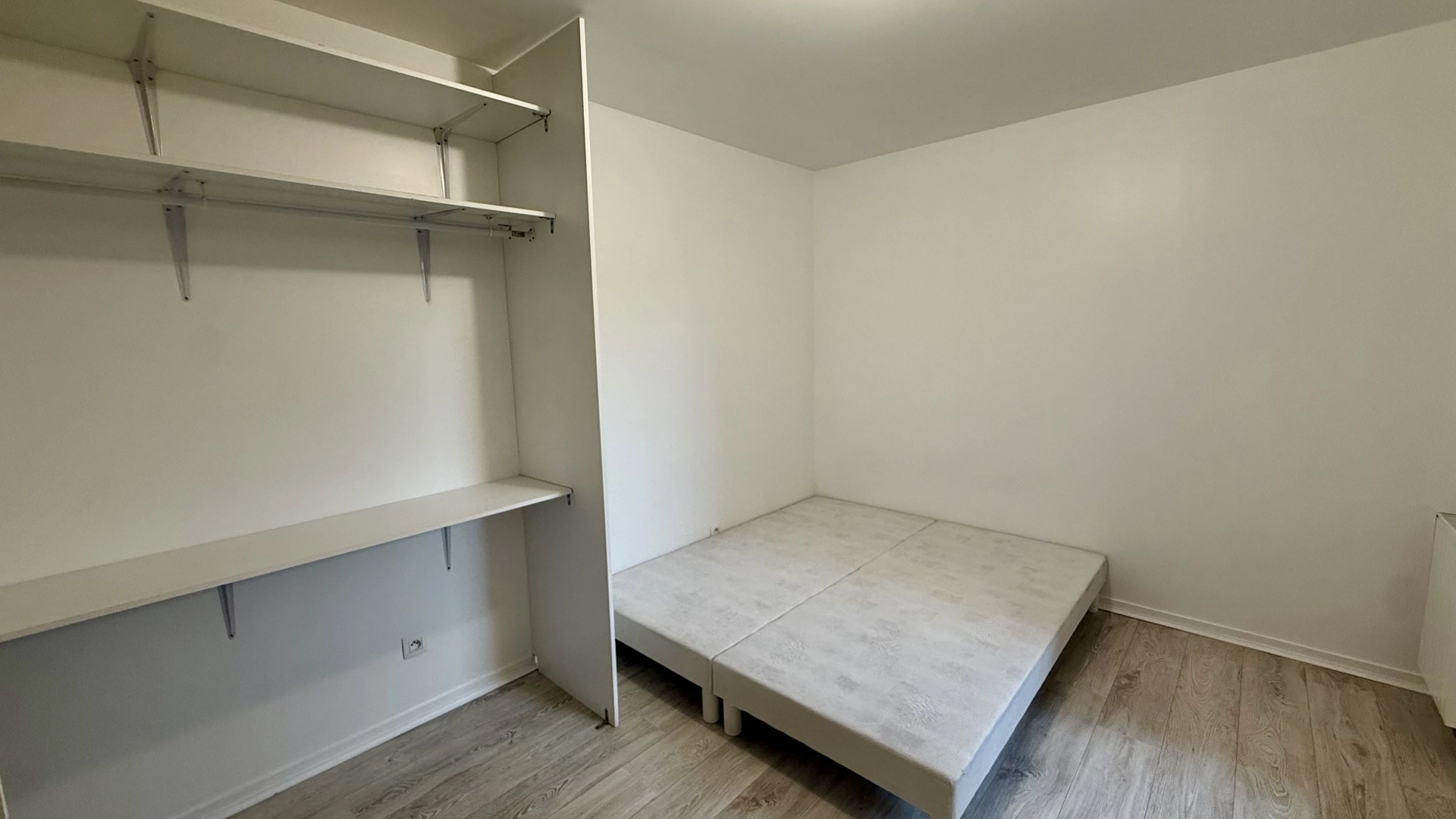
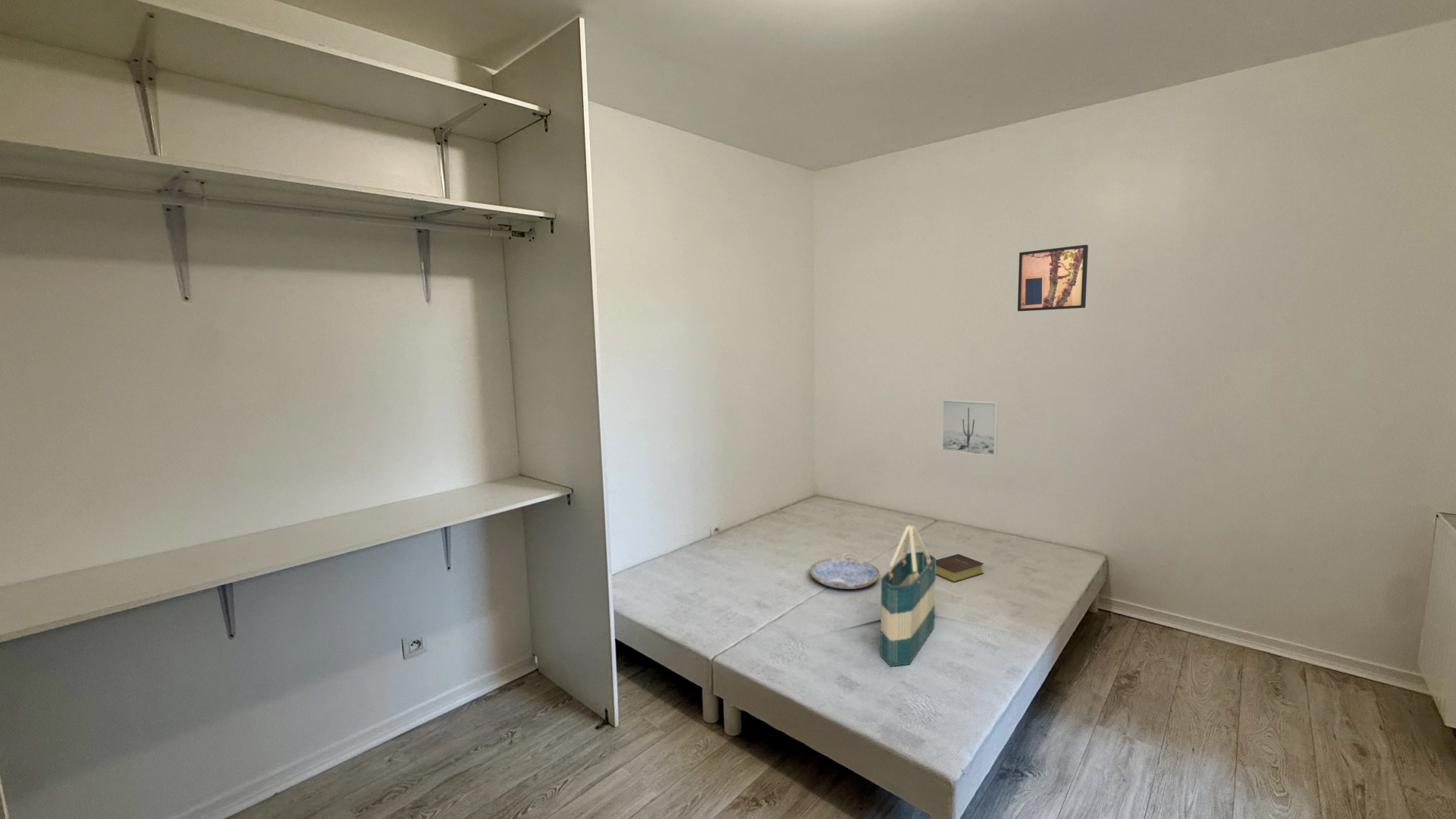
+ wall art [941,399,999,457]
+ tote bag [880,524,937,667]
+ wall art [1017,244,1089,312]
+ serving tray [809,552,880,590]
+ bible [936,554,984,583]
